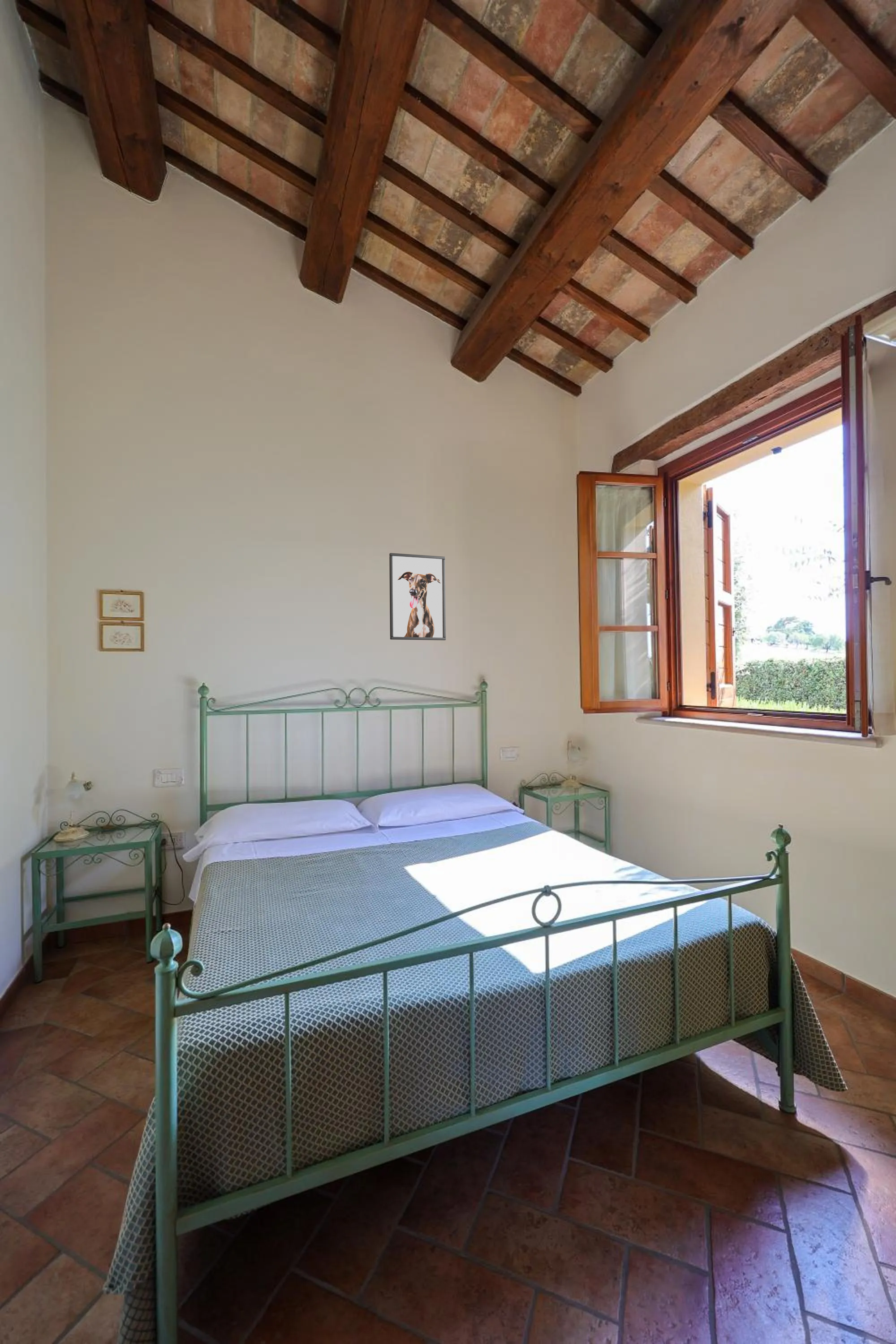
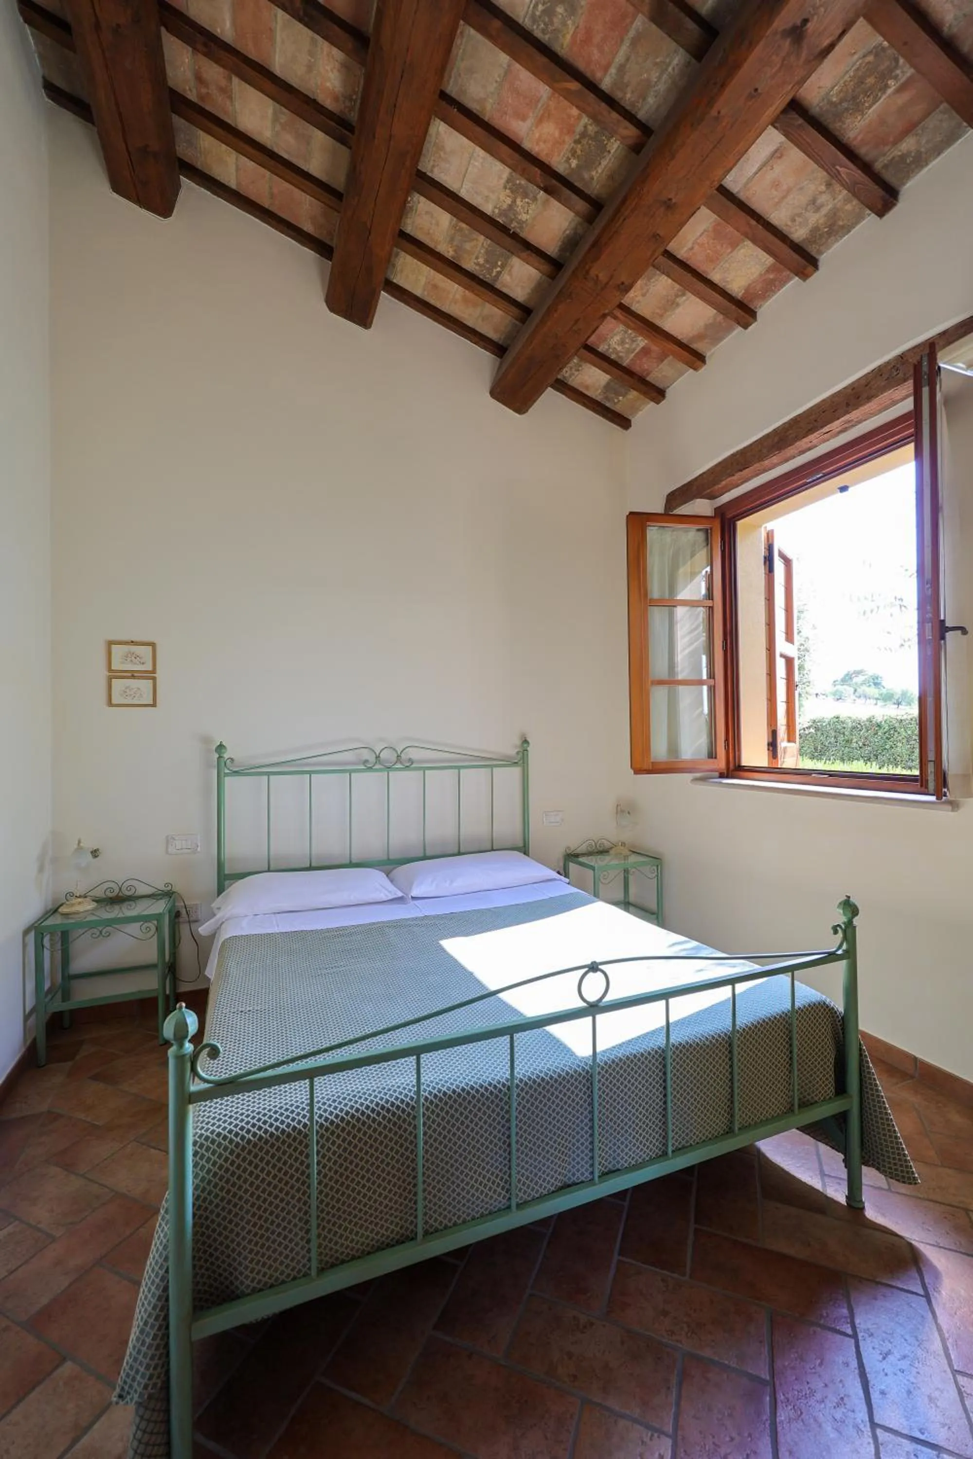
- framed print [389,552,446,641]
